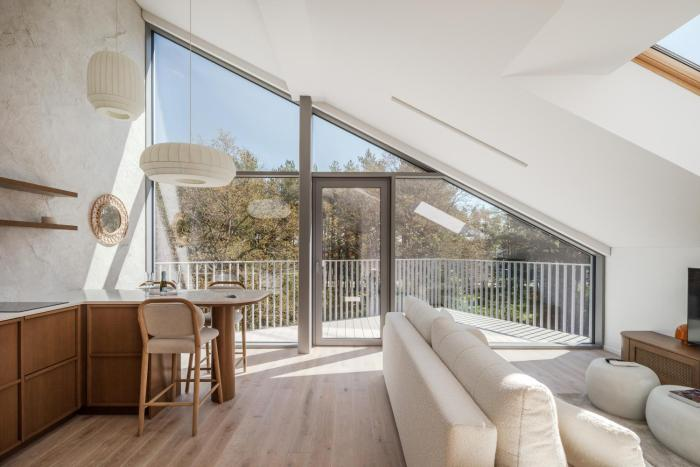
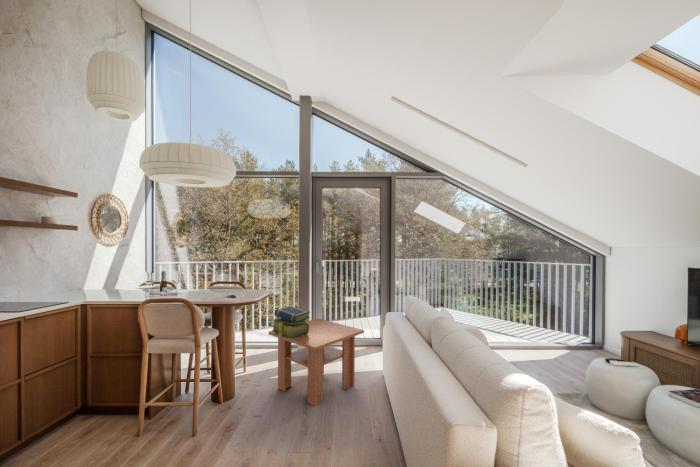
+ stack of books [271,305,311,340]
+ coffee table [267,317,365,407]
